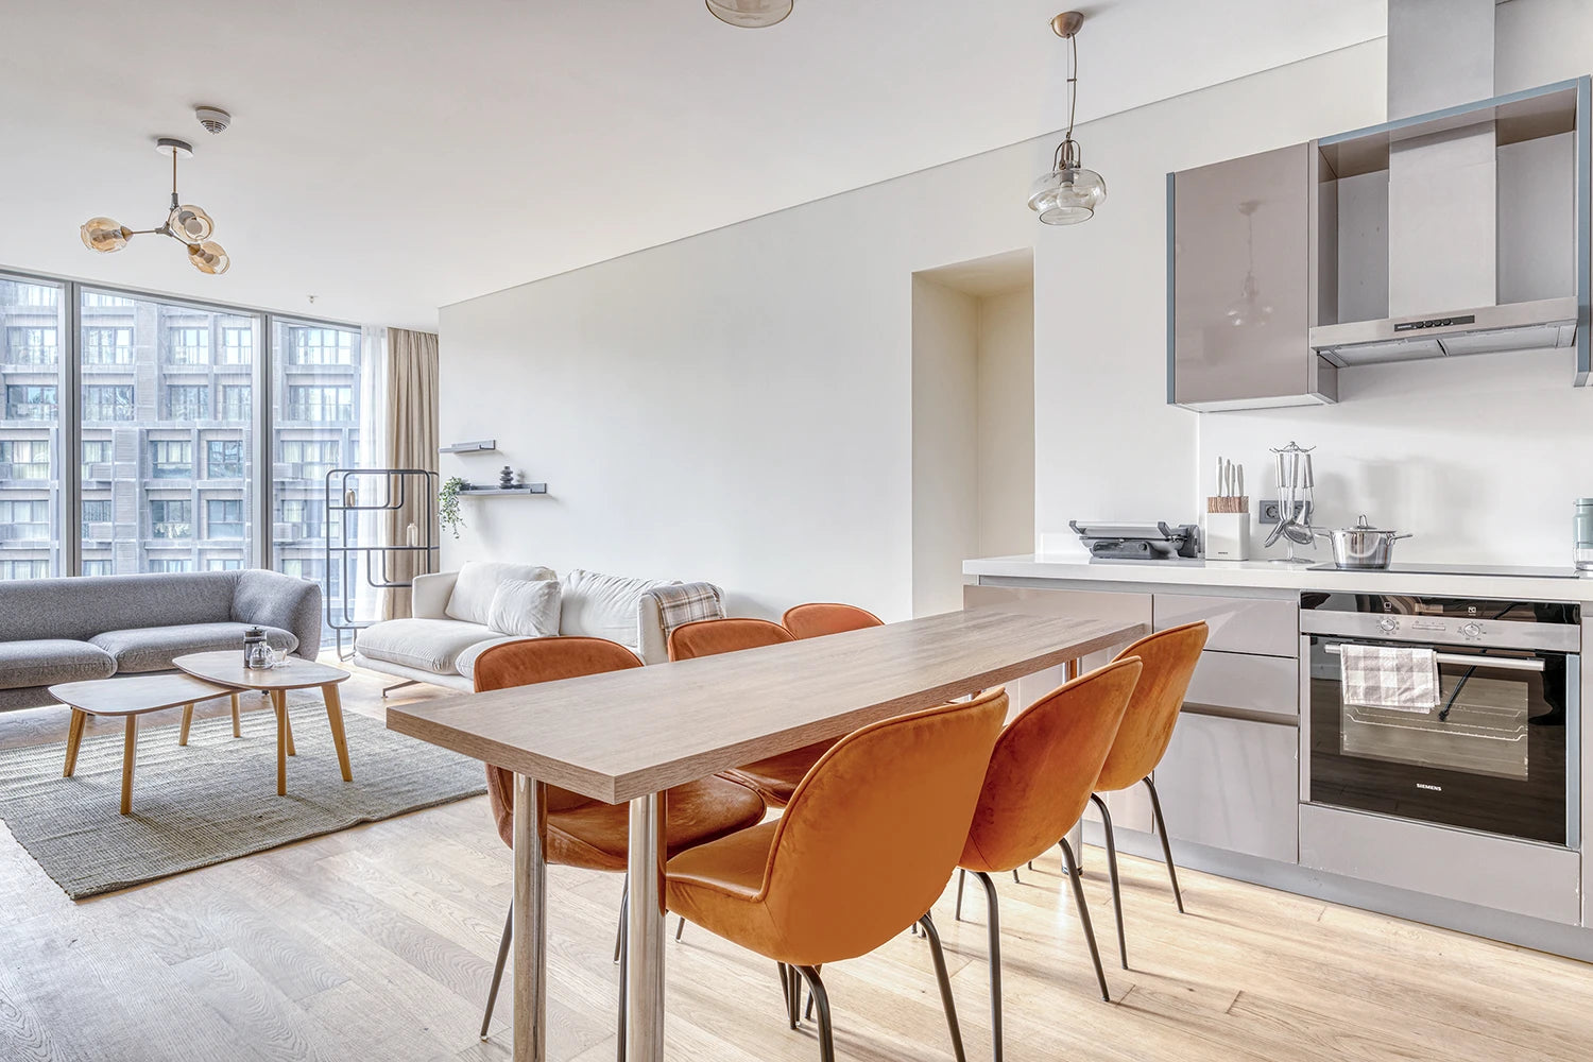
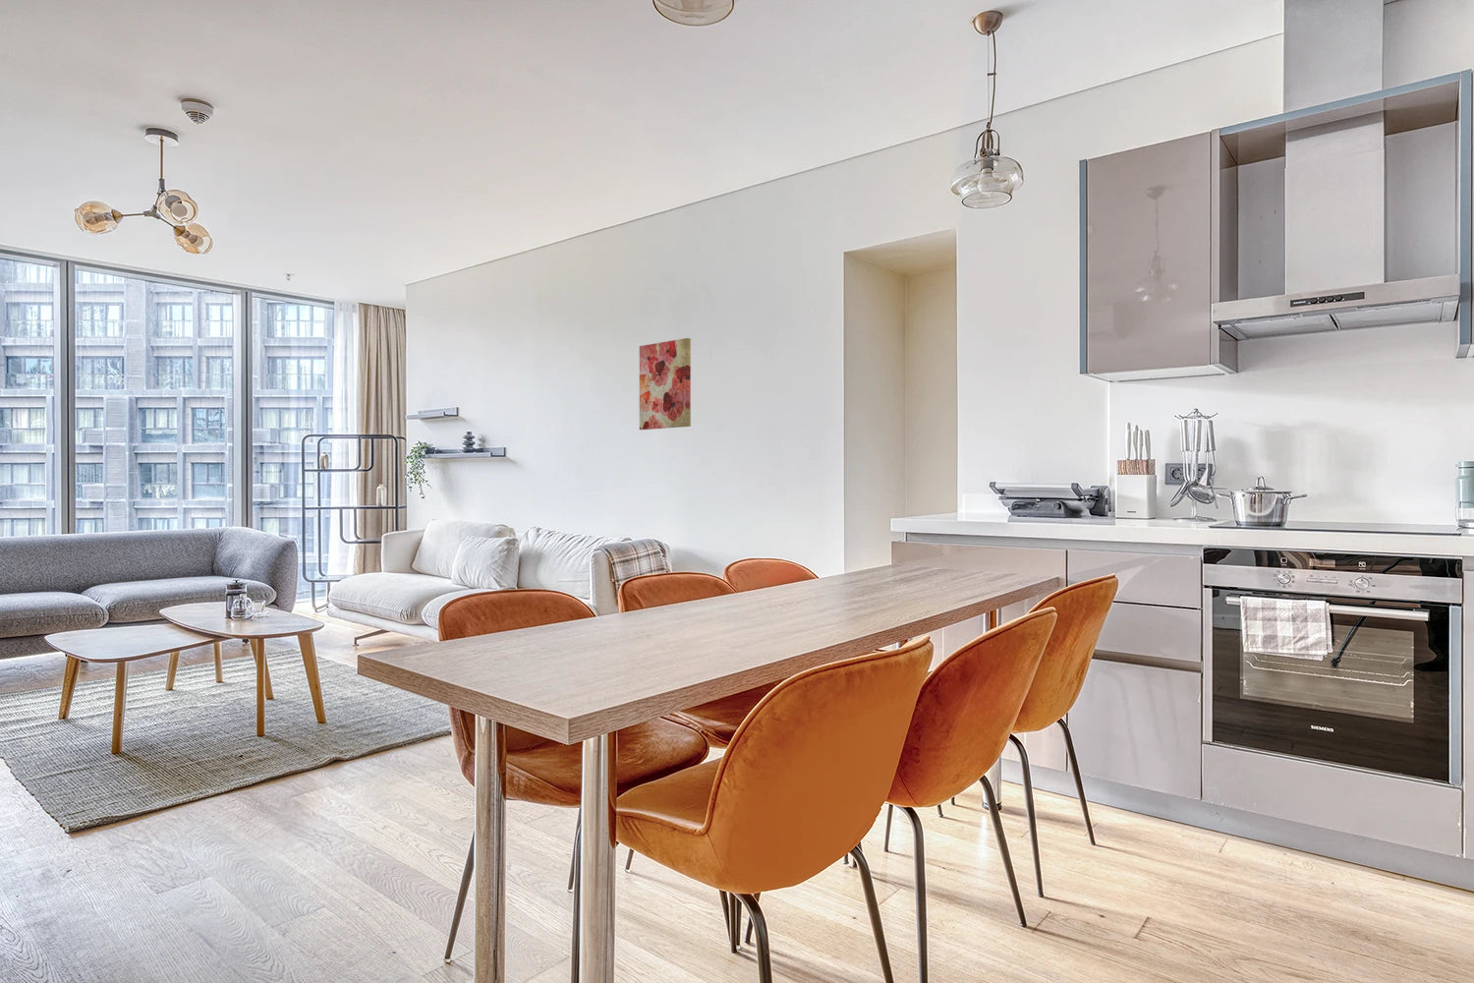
+ wall art [638,337,692,430]
